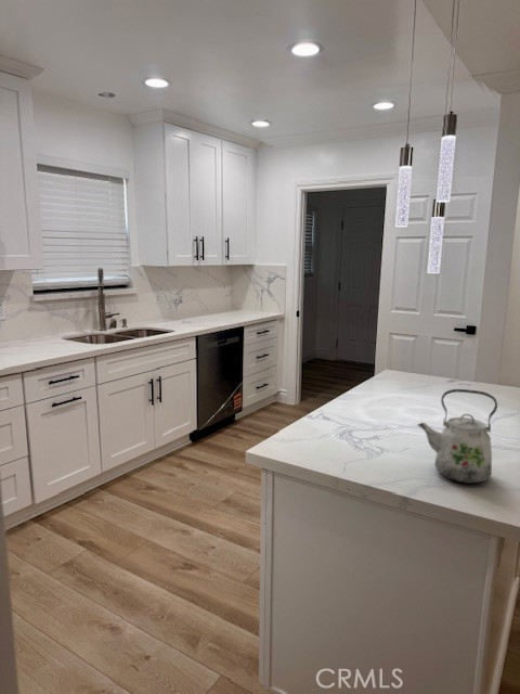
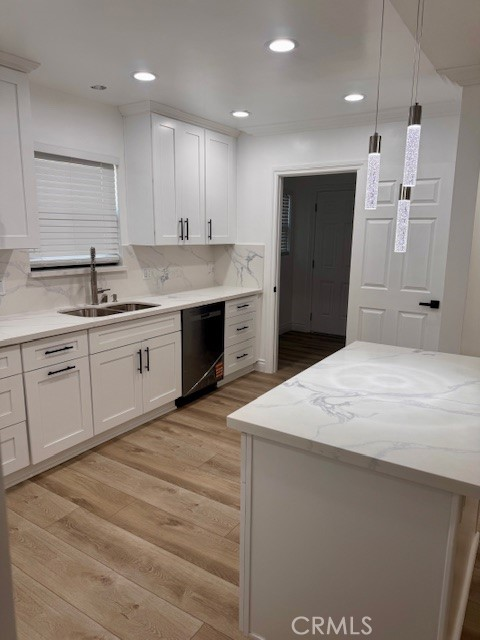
- kettle [417,388,498,485]
